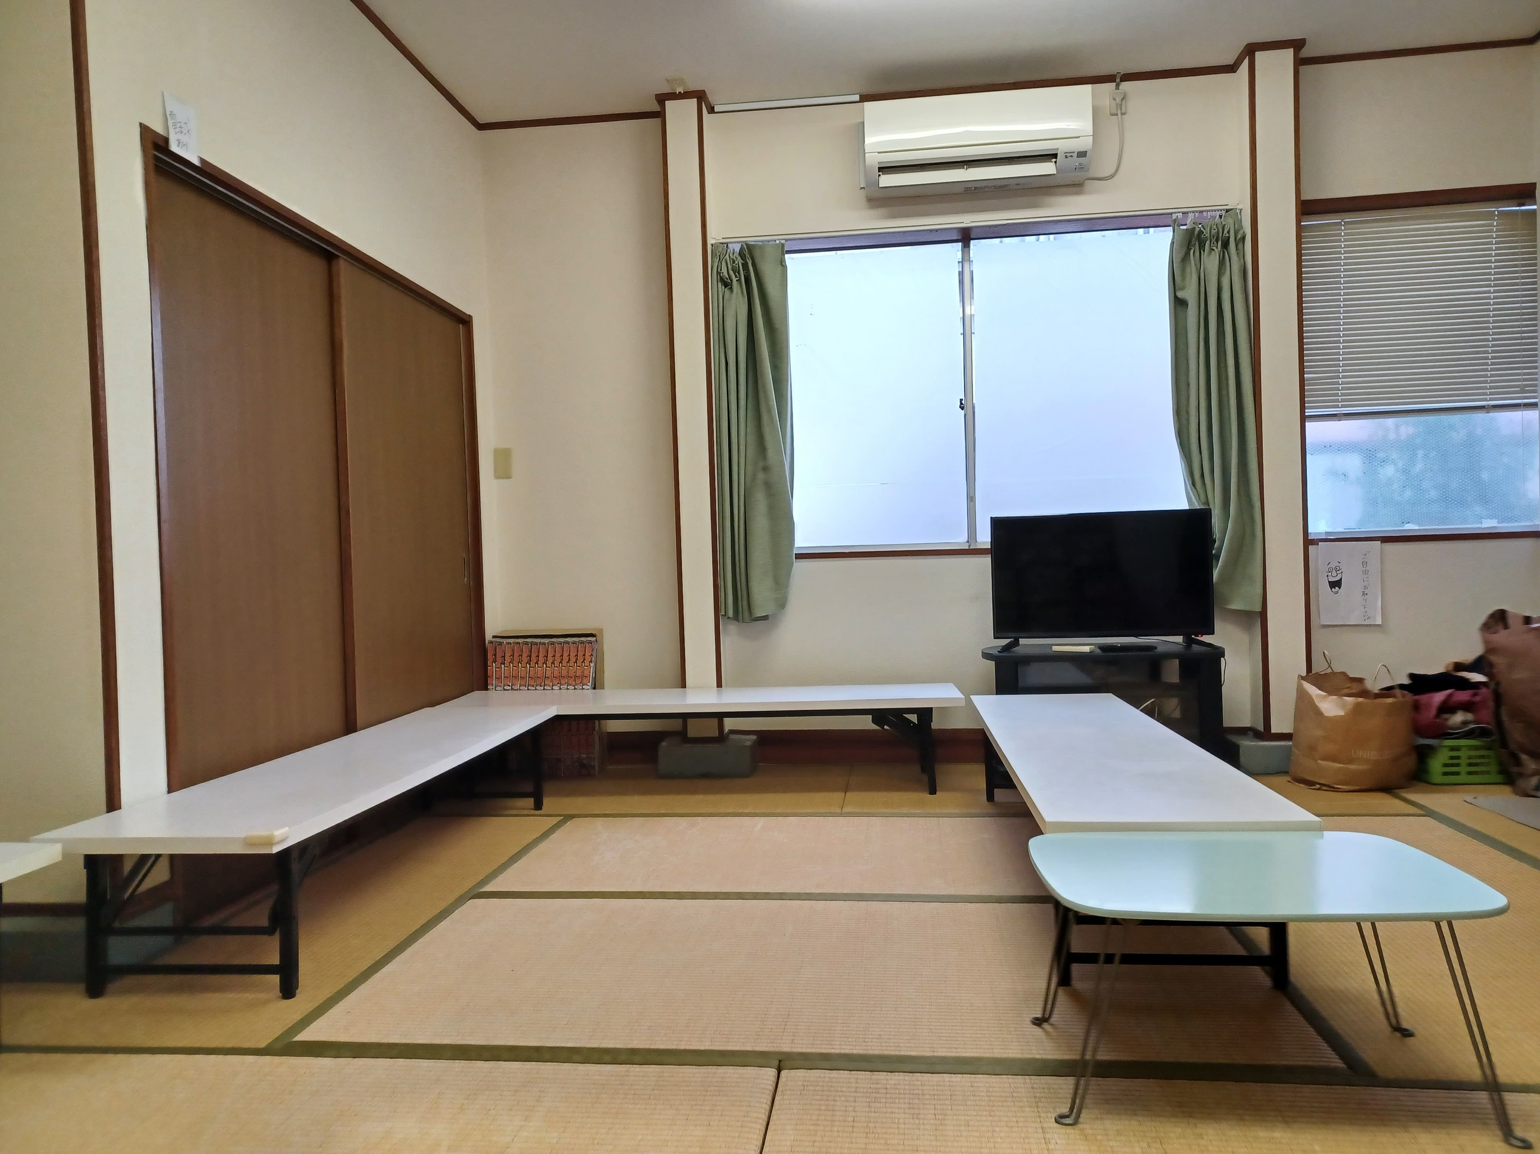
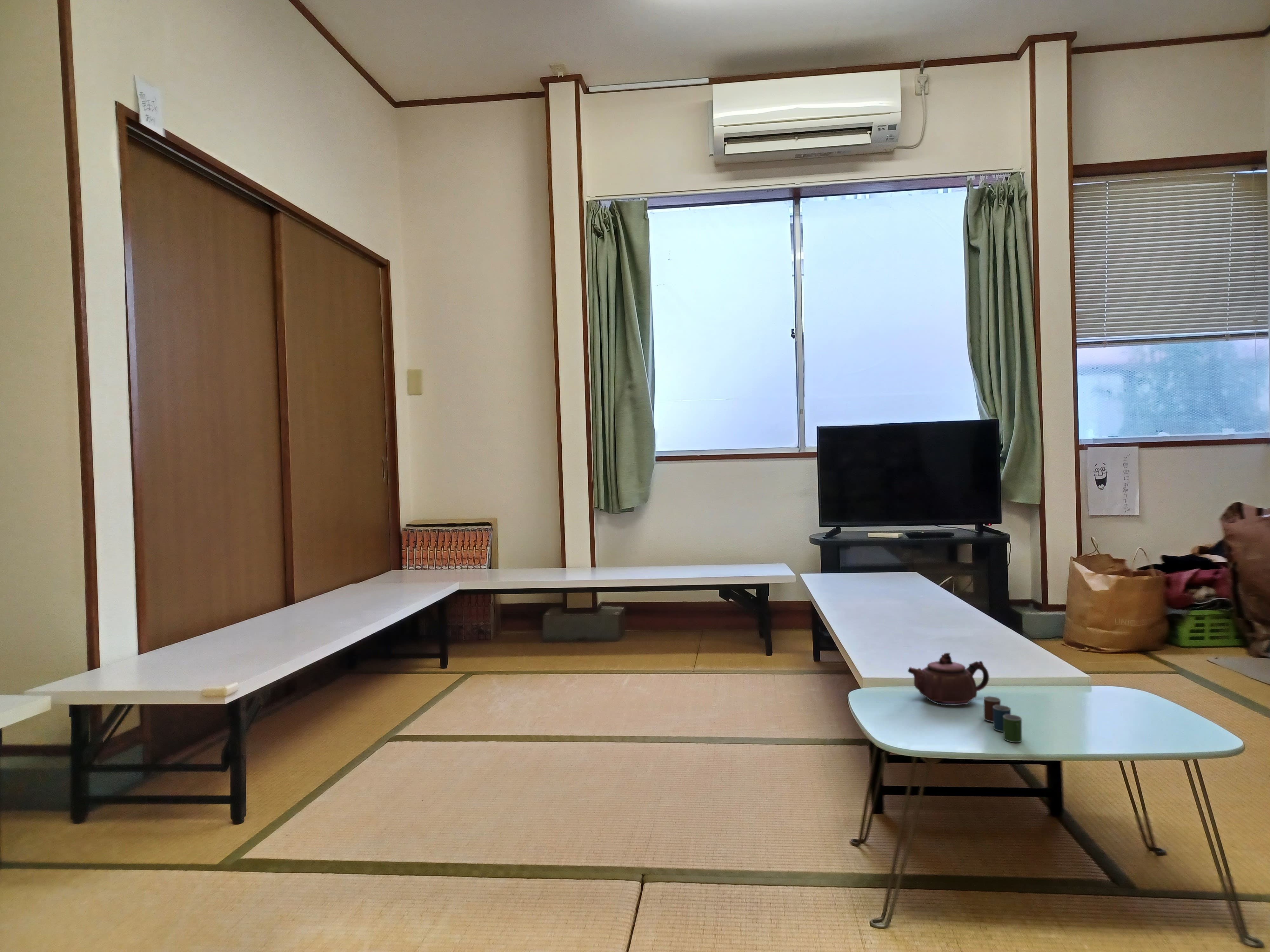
+ teapot [907,652,989,706]
+ cup [983,696,1022,743]
